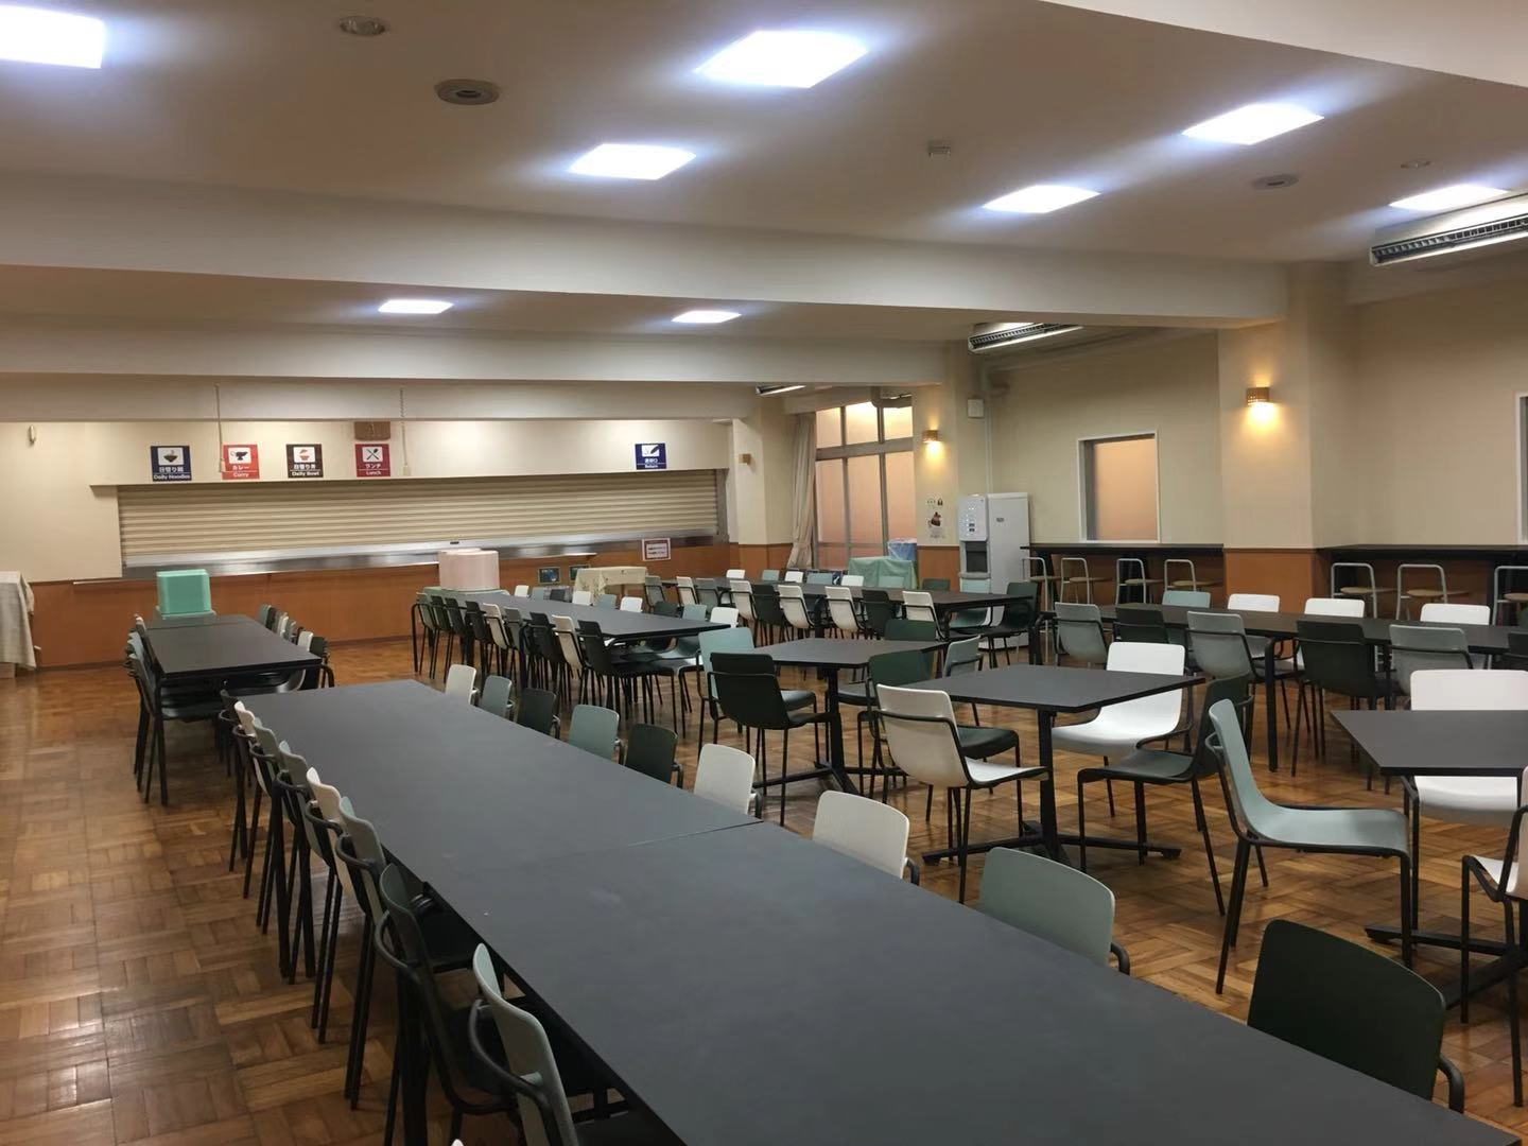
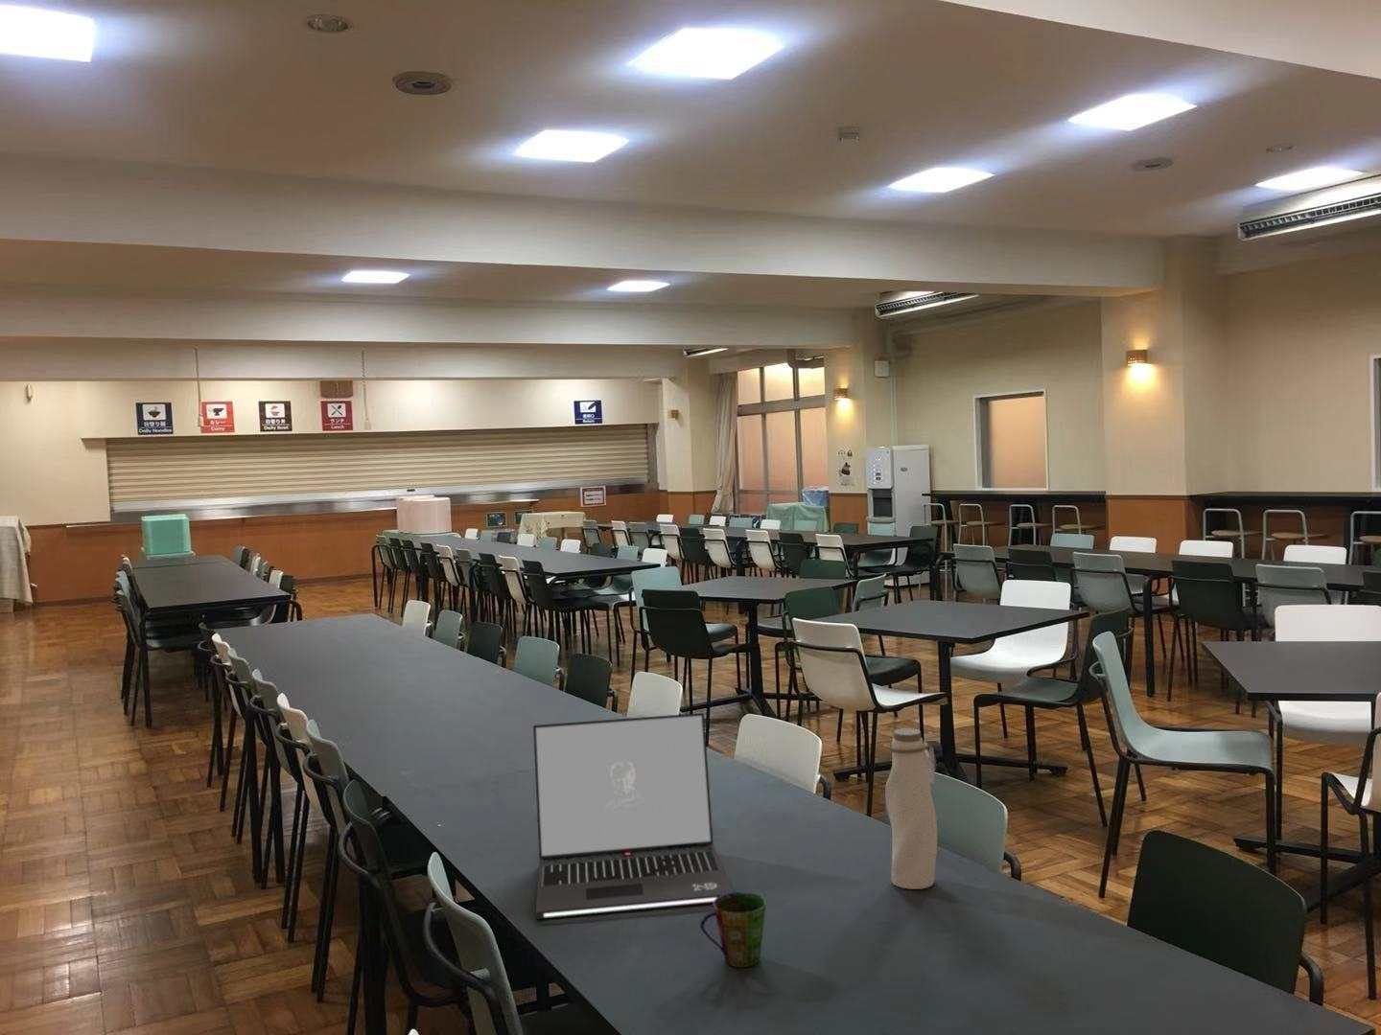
+ cup [699,891,768,968]
+ water bottle [885,727,938,890]
+ laptop [532,712,734,920]
